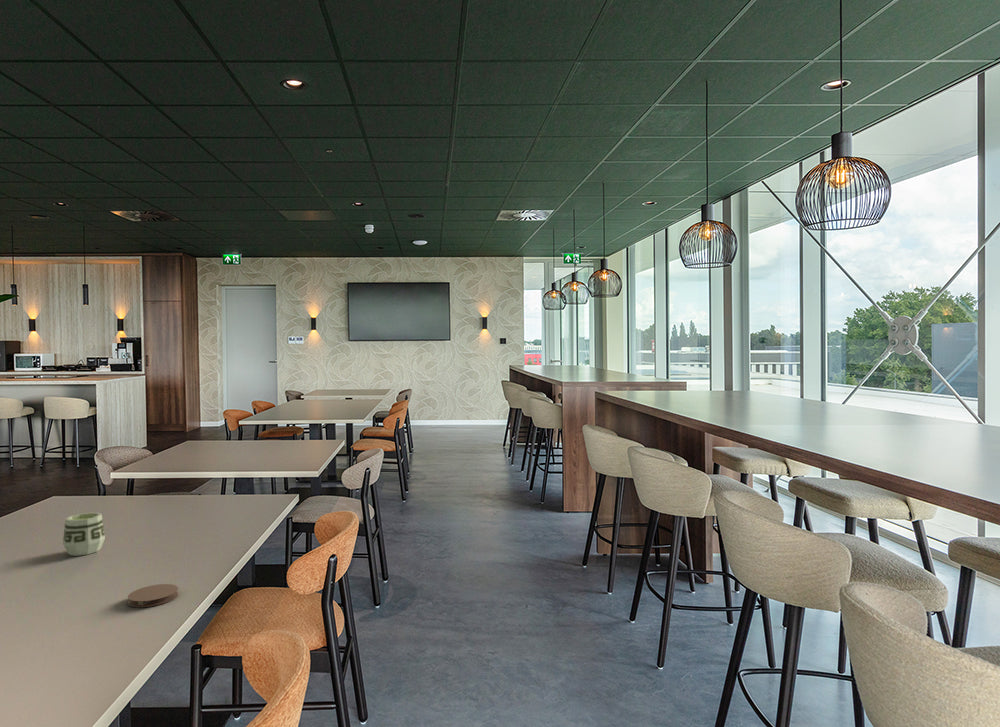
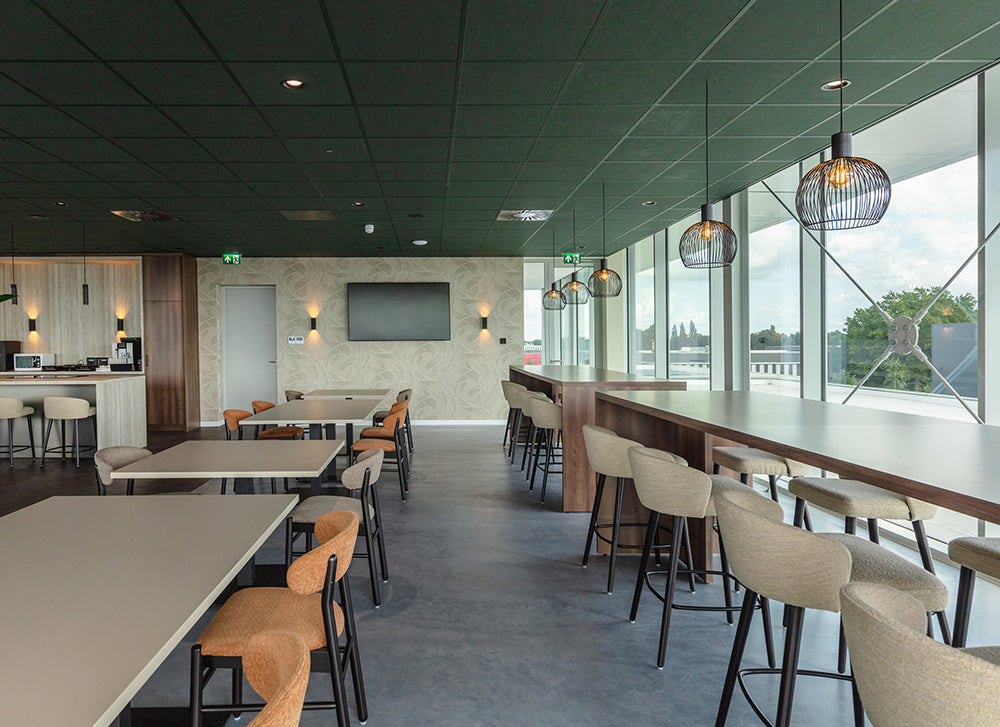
- cup [62,512,106,557]
- coaster [127,583,179,608]
